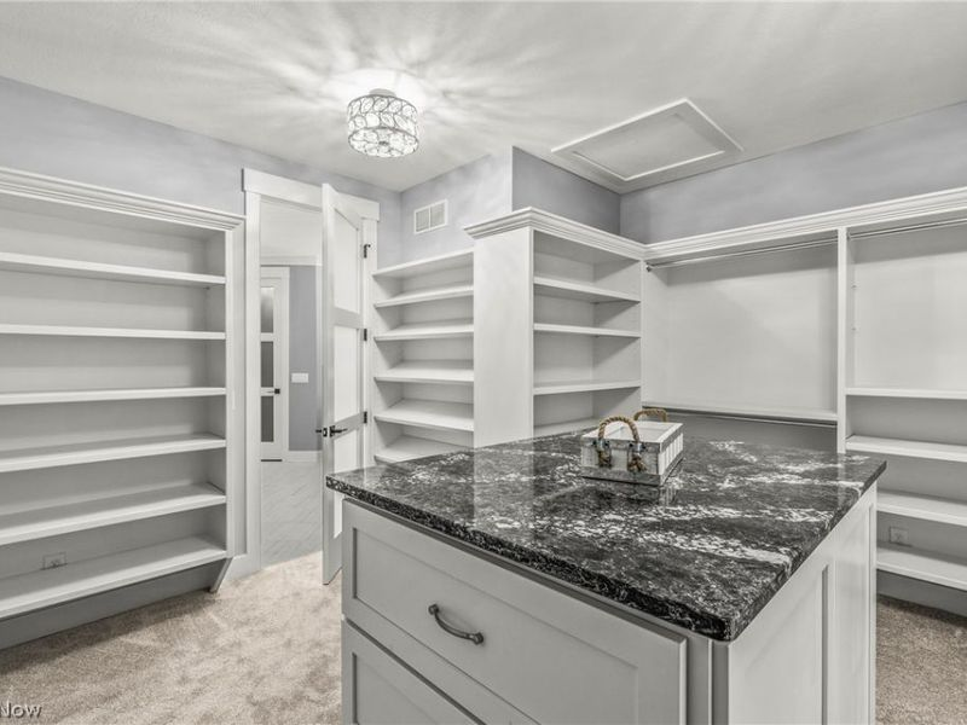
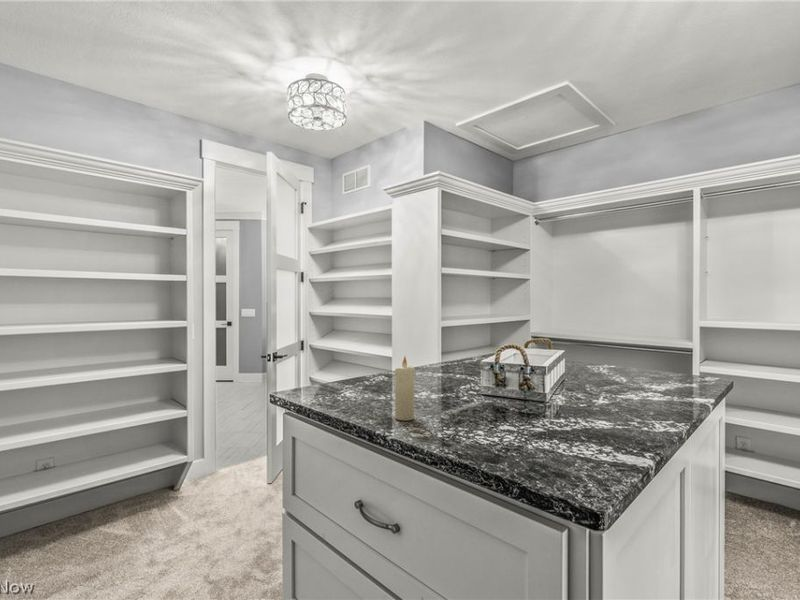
+ candle [394,356,416,422]
